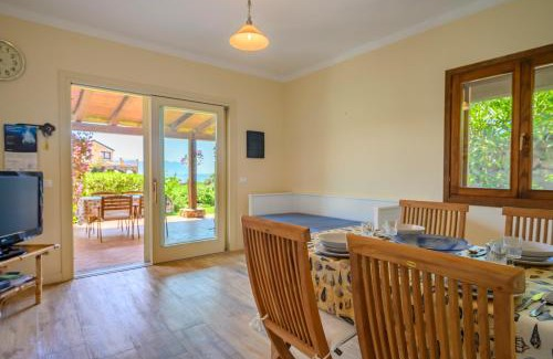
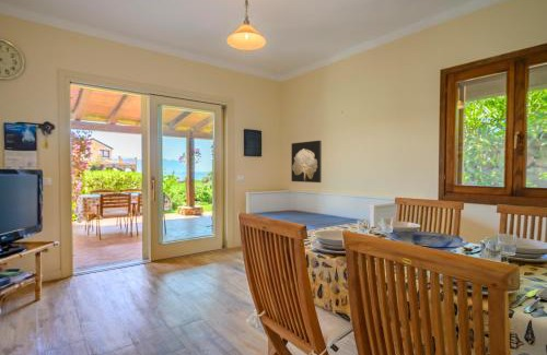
+ wall art [290,140,323,184]
